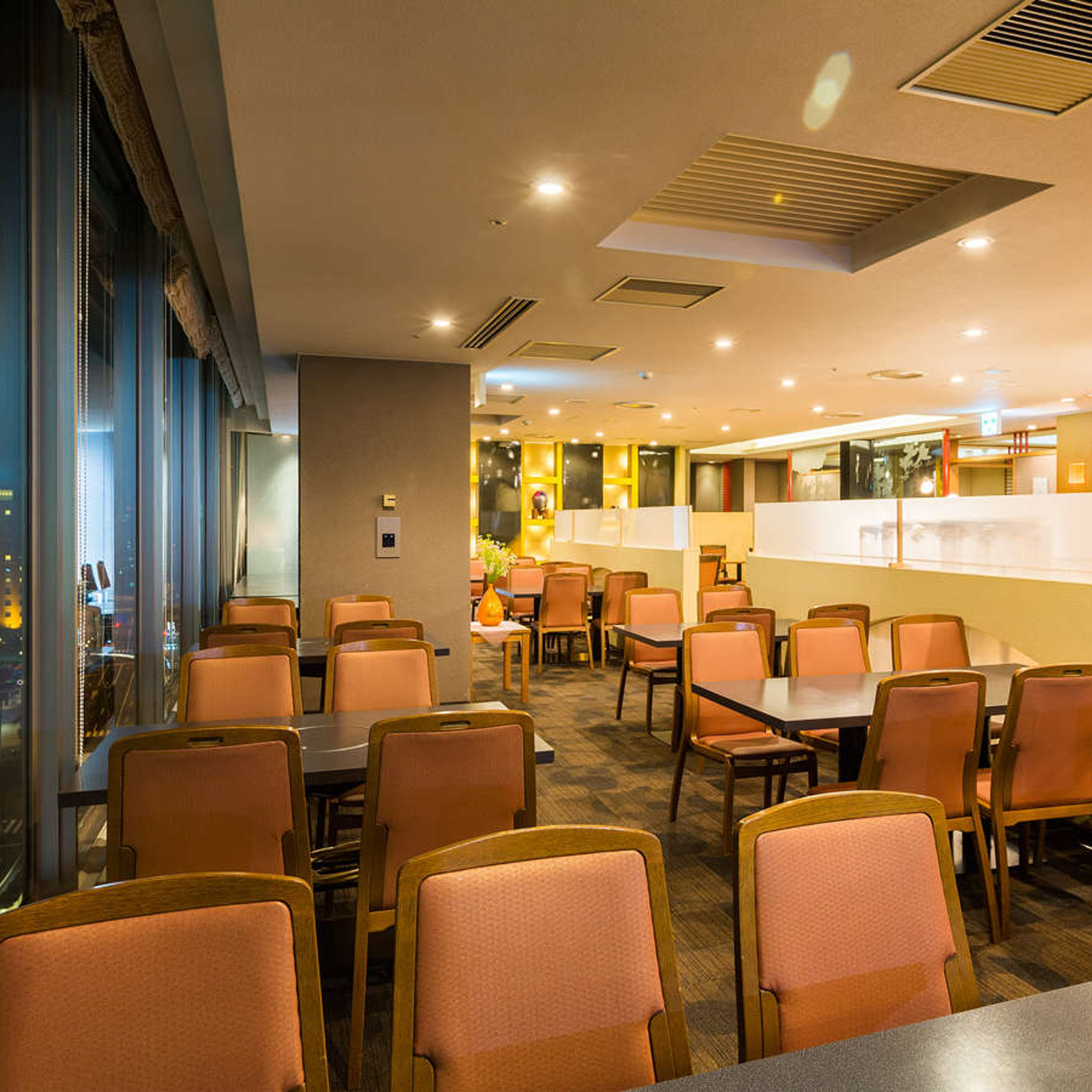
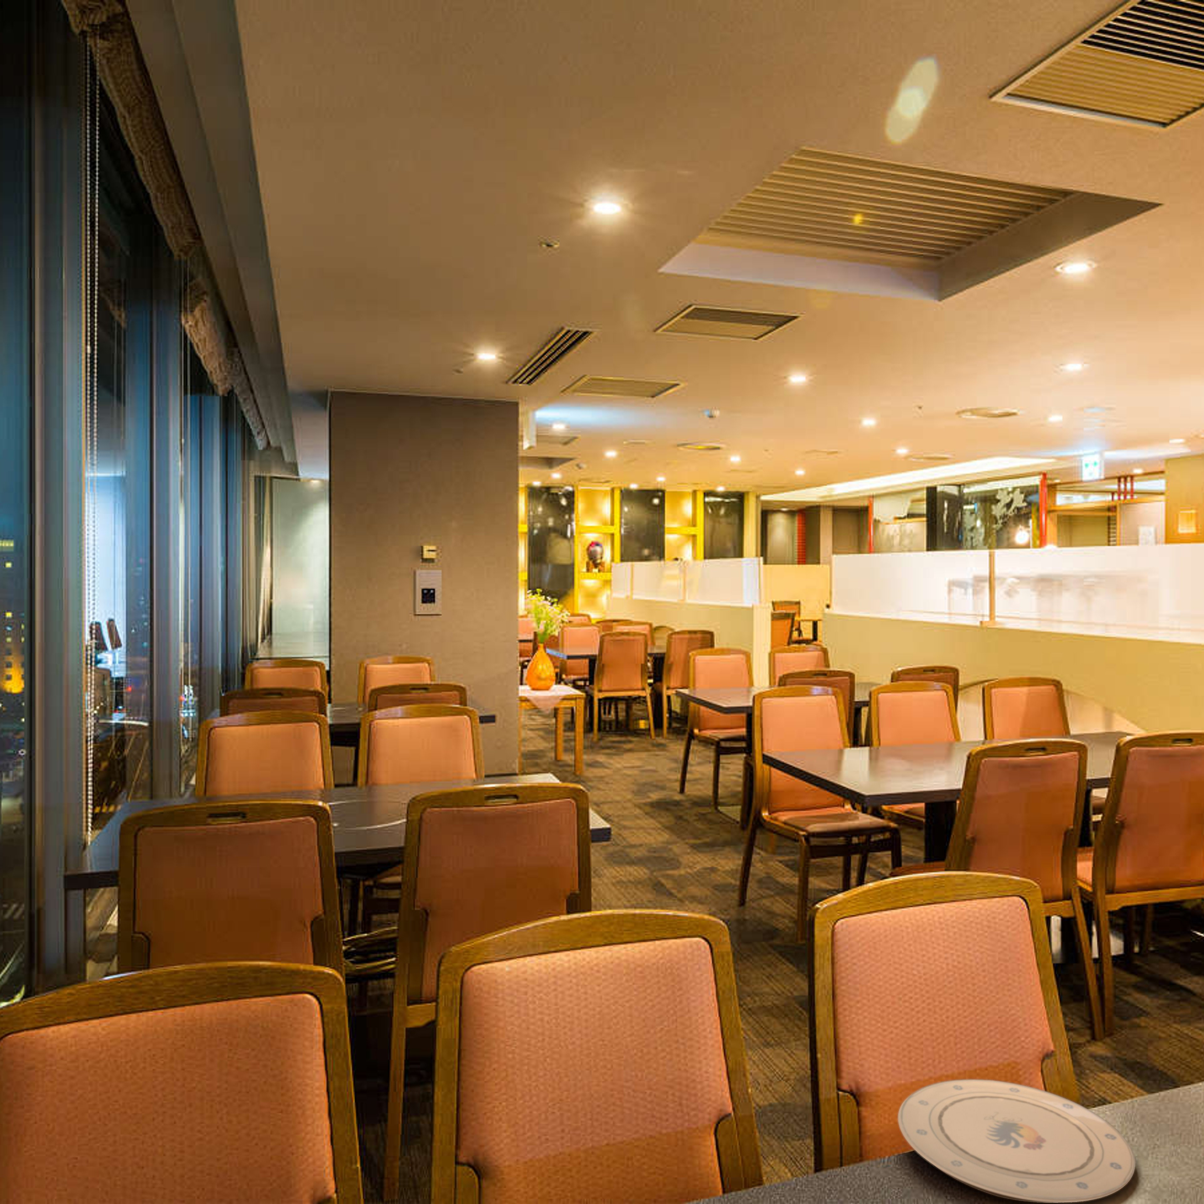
+ plate [897,1079,1136,1203]
